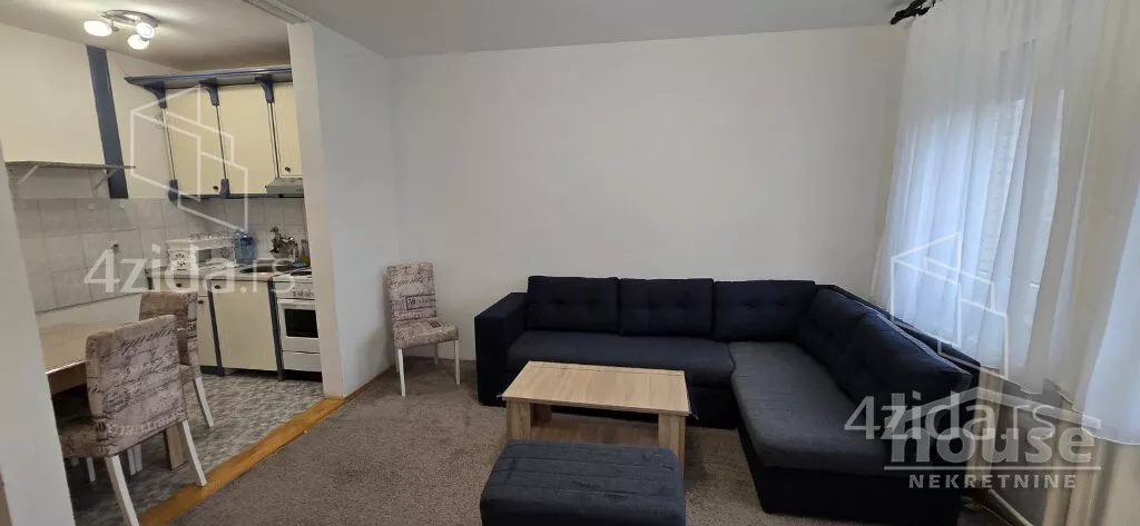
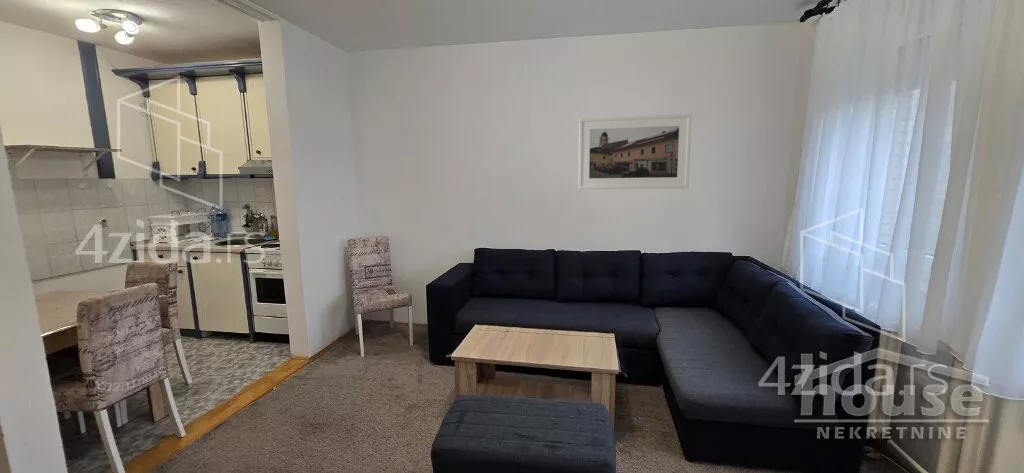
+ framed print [577,113,692,190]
